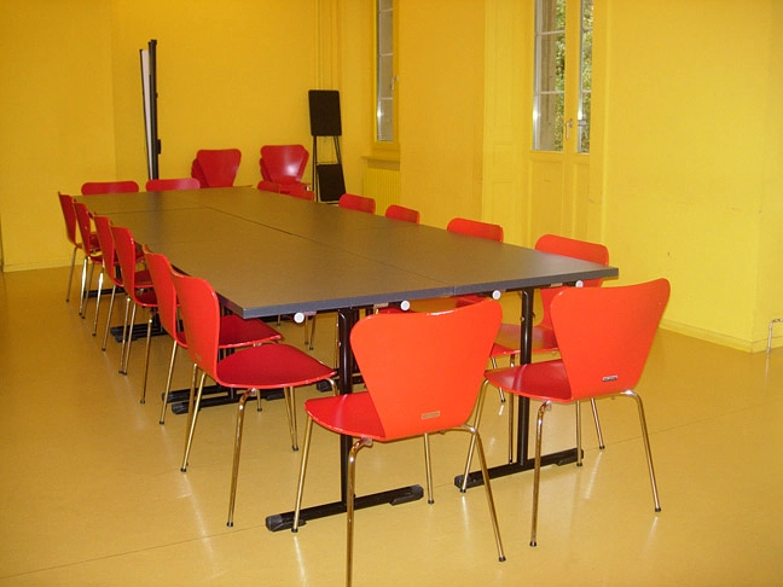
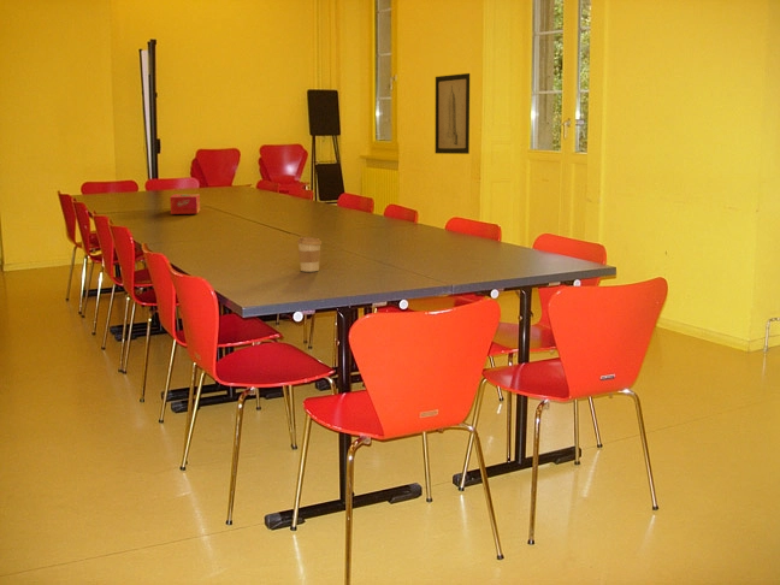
+ wall art [435,72,471,155]
+ coffee cup [296,236,323,273]
+ tissue box [169,193,201,215]
